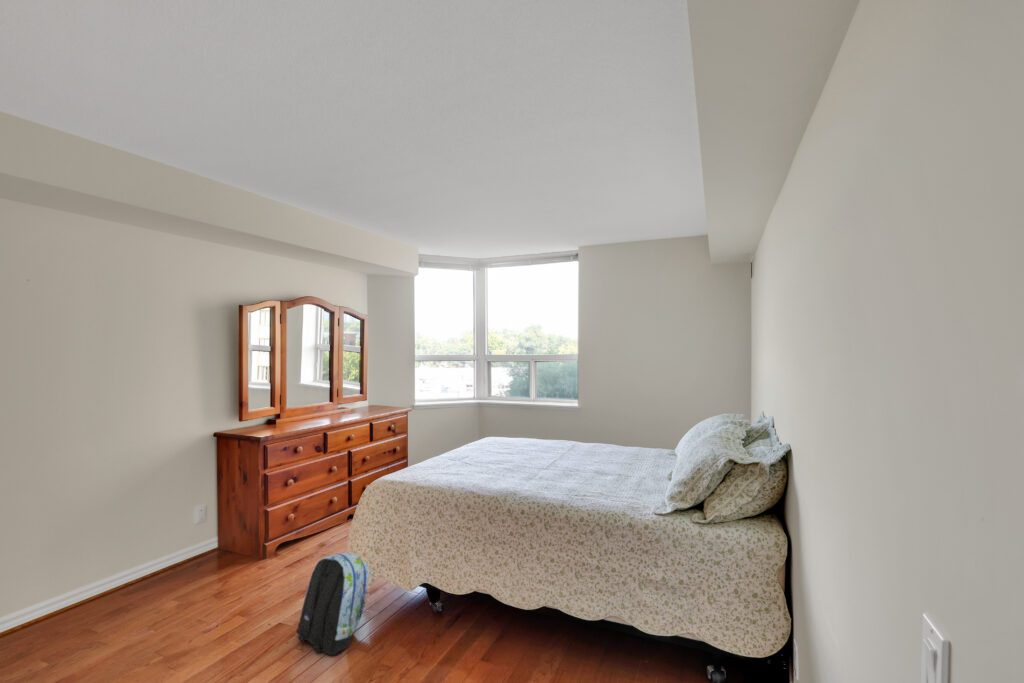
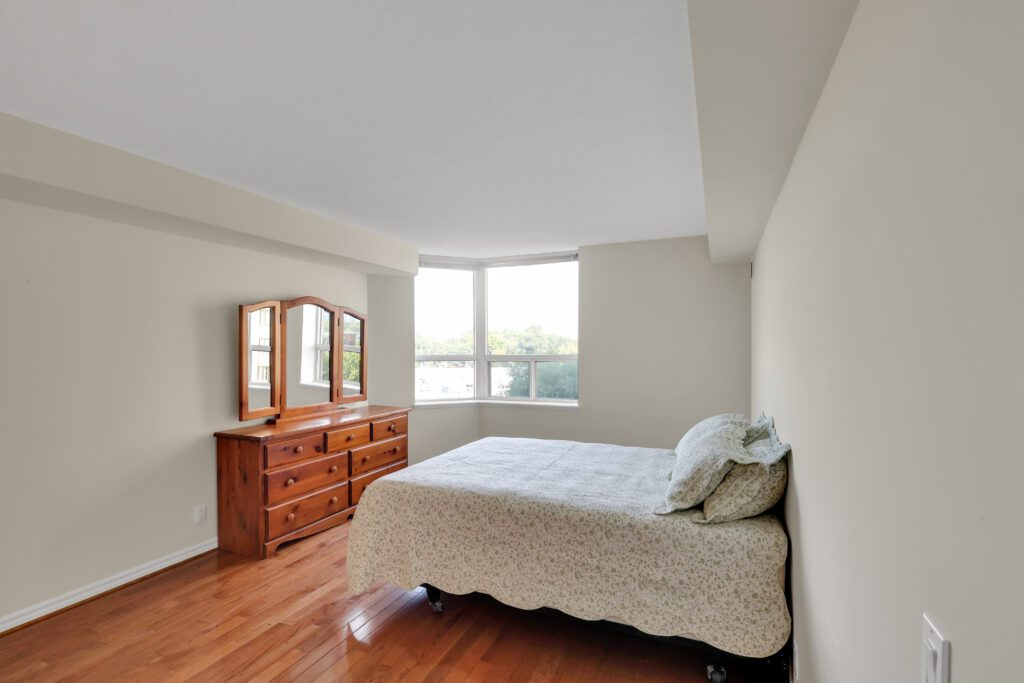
- backpack [295,551,370,656]
